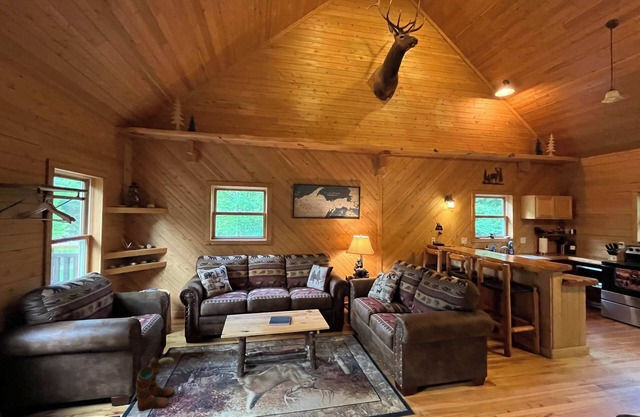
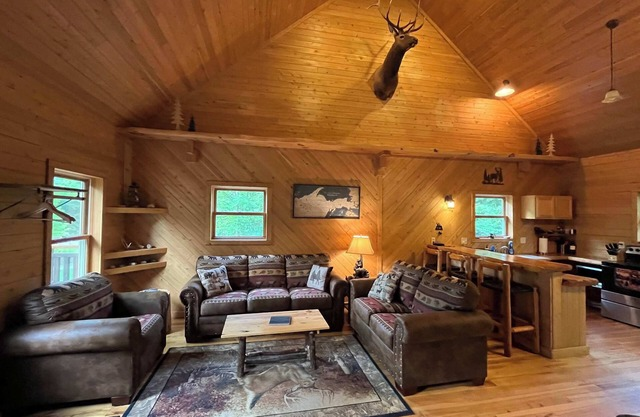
- boots [135,356,176,412]
